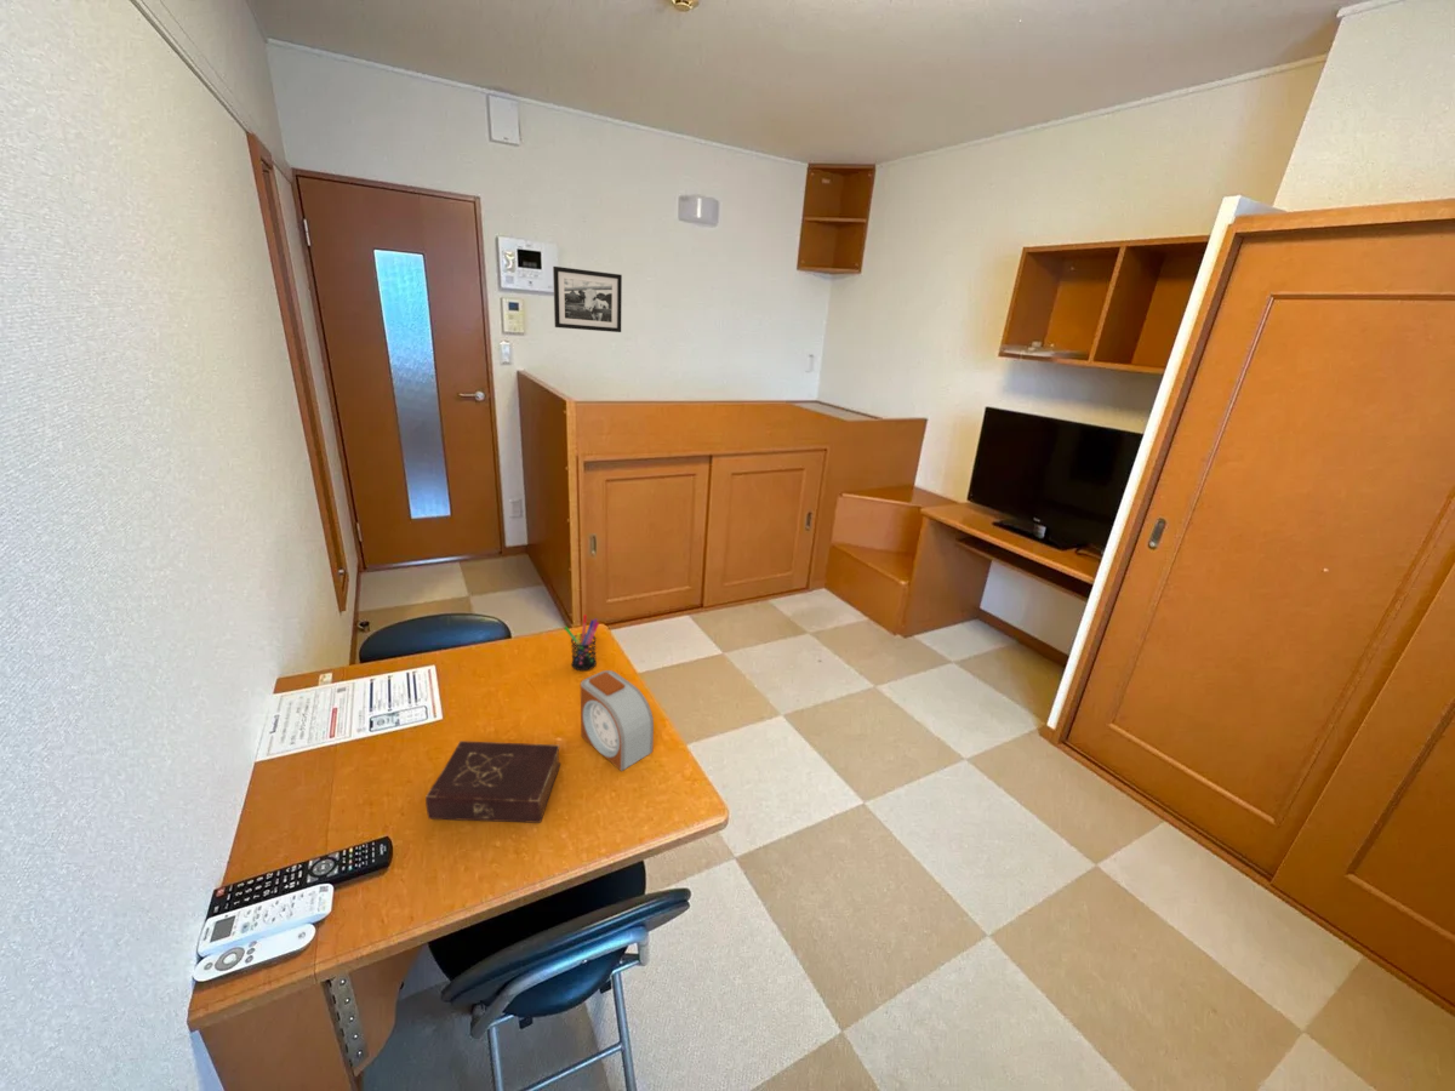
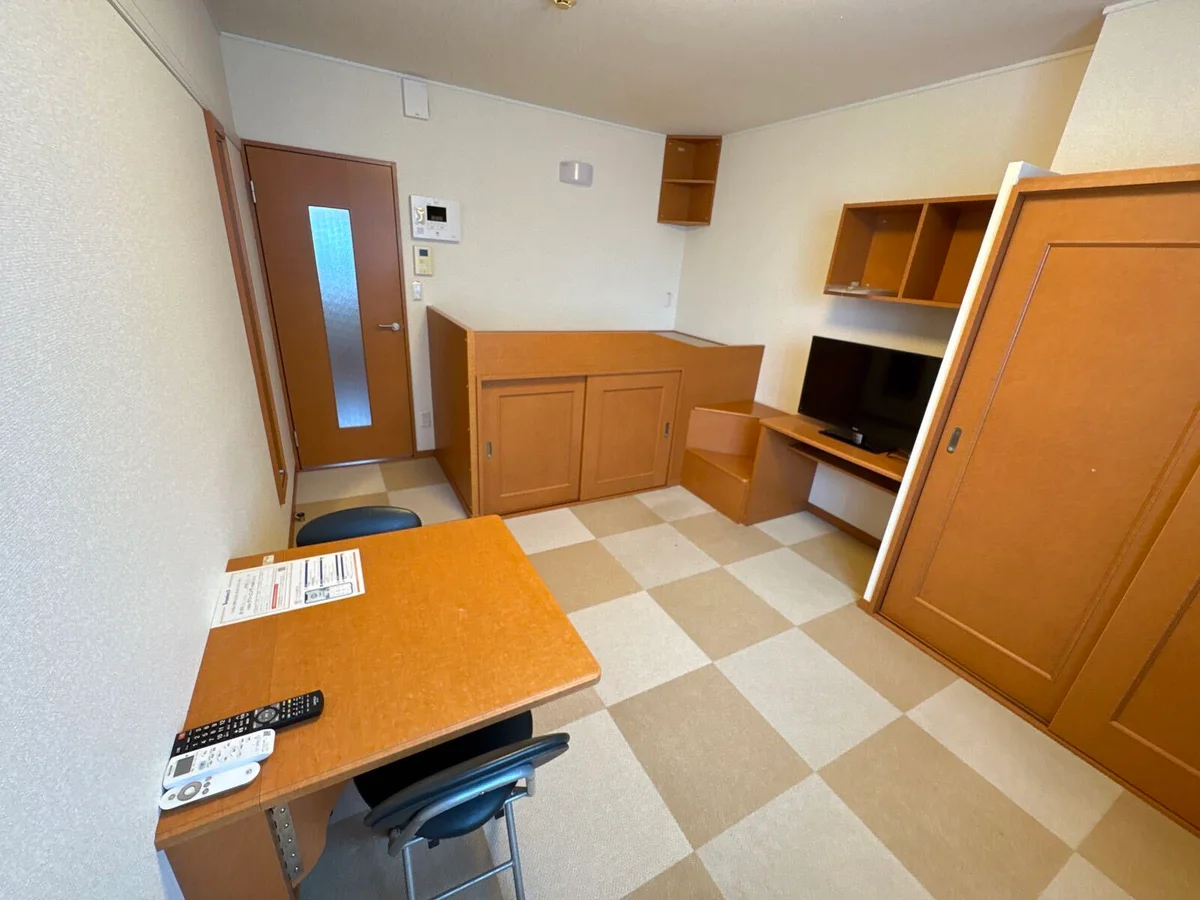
- book [424,739,561,824]
- picture frame [552,265,623,333]
- alarm clock [580,669,655,772]
- pen holder [563,613,600,672]
